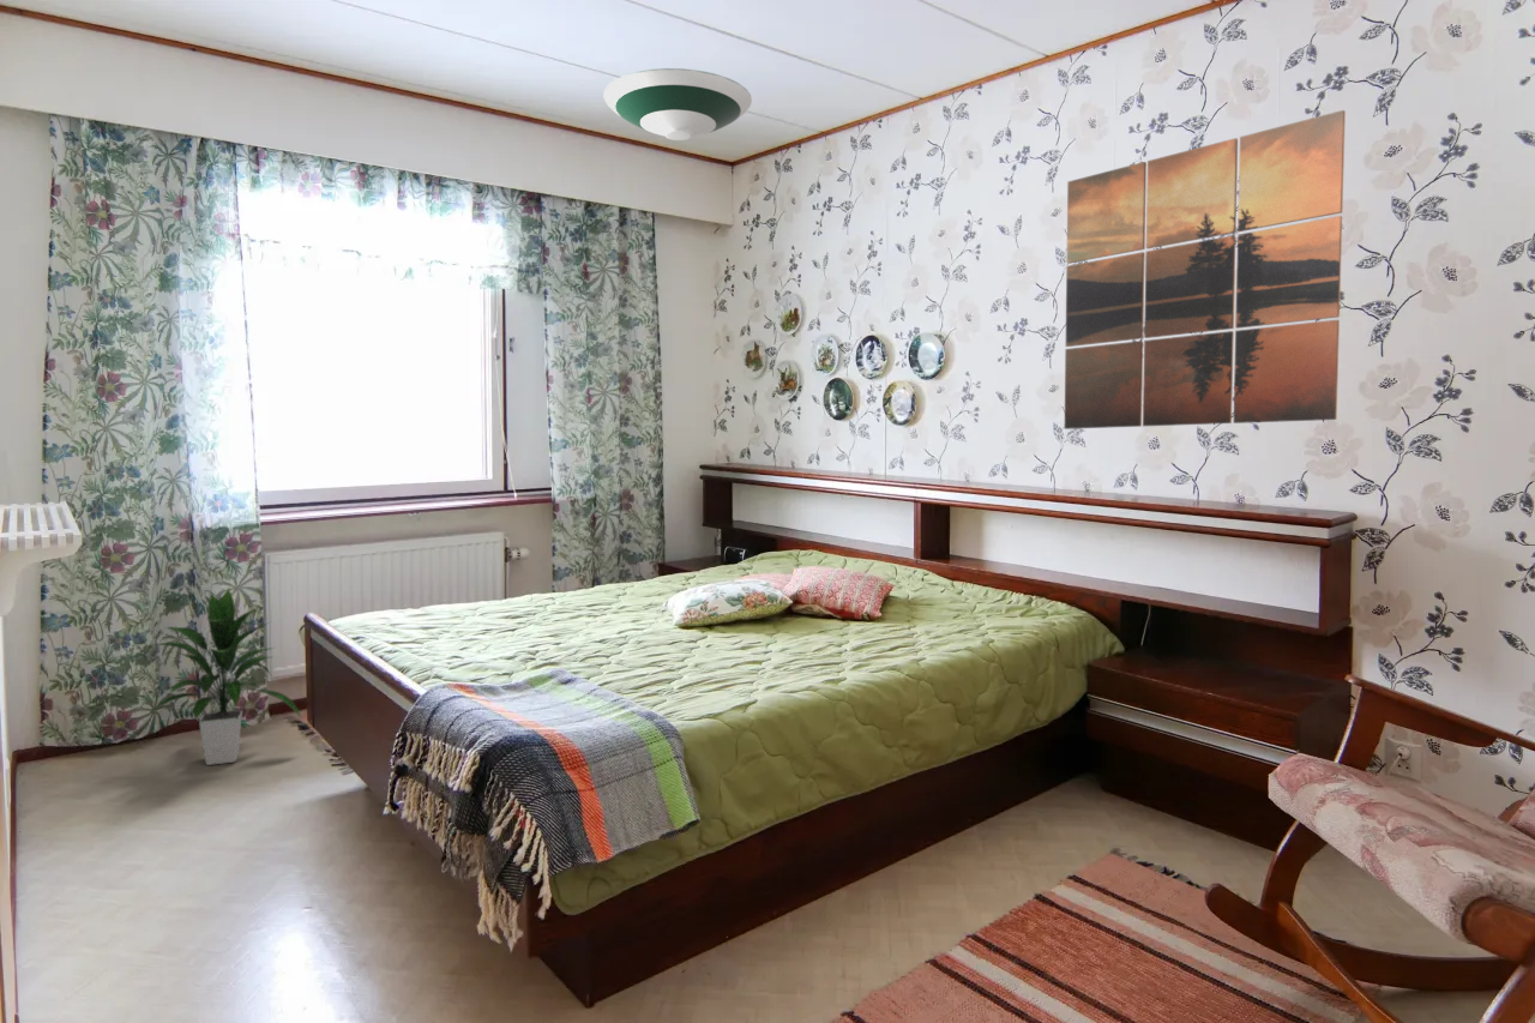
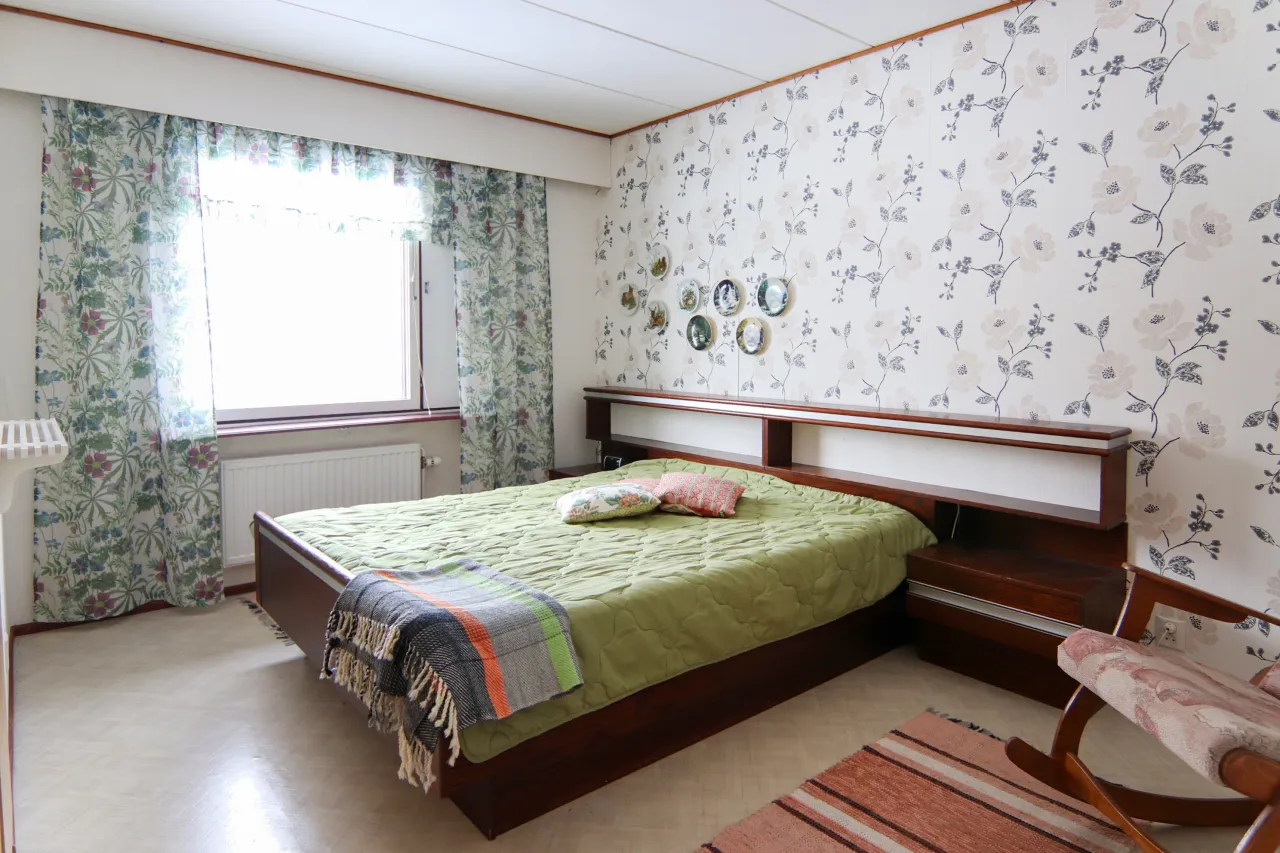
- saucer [602,67,753,142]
- indoor plant [144,588,305,766]
- wall art [1064,109,1347,431]
